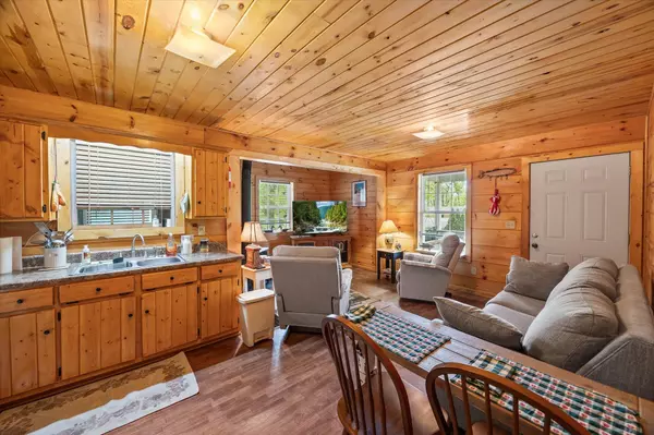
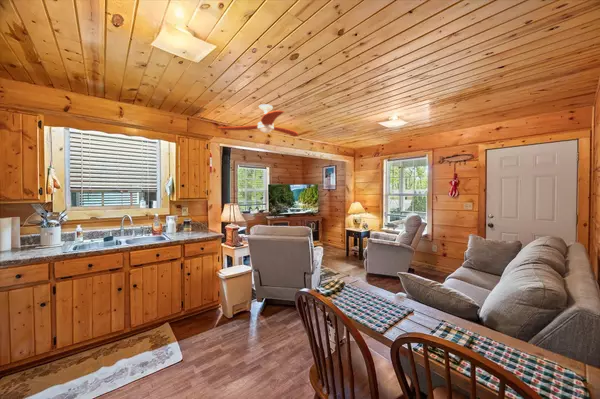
+ ceiling fan [217,103,299,137]
